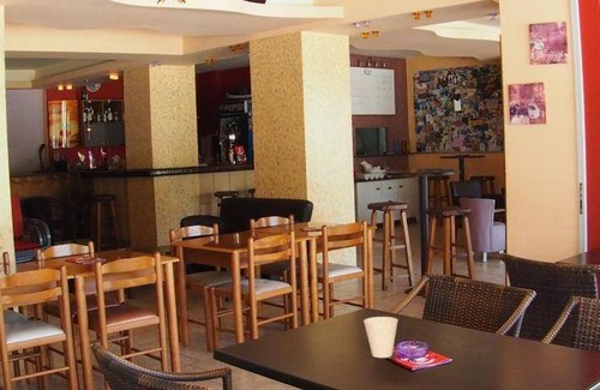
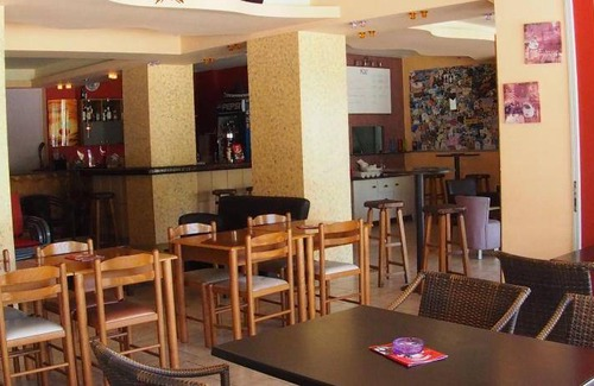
- cup [362,316,398,359]
